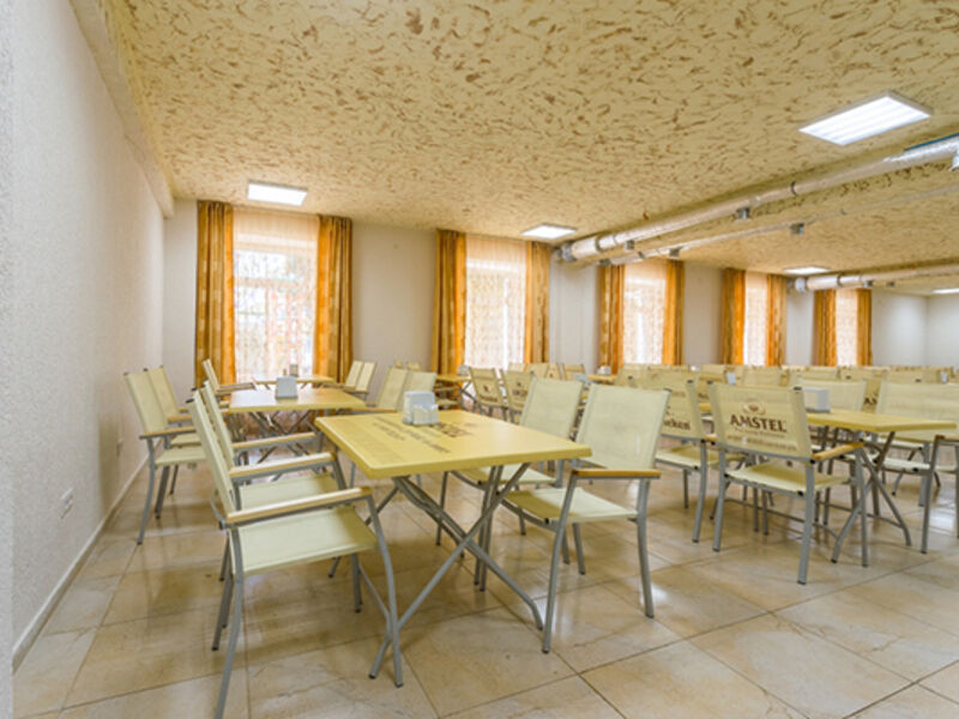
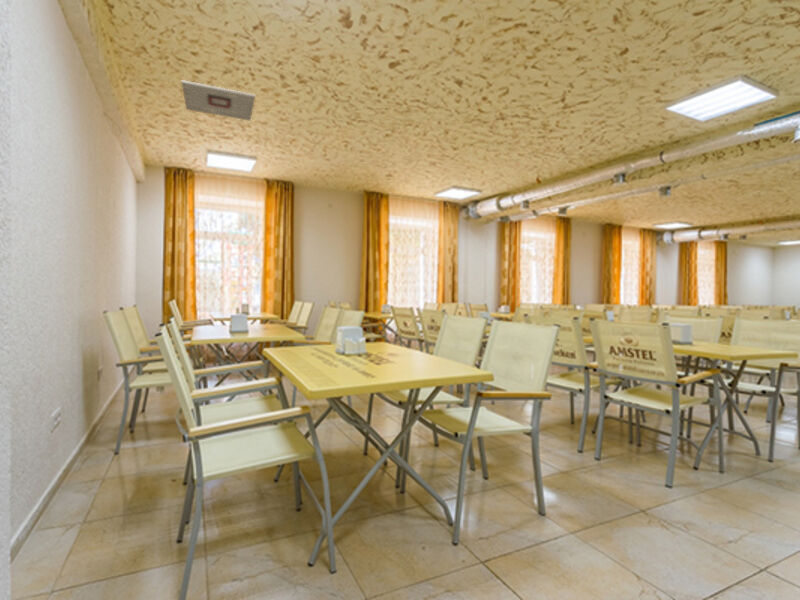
+ ceiling vent [181,79,256,122]
